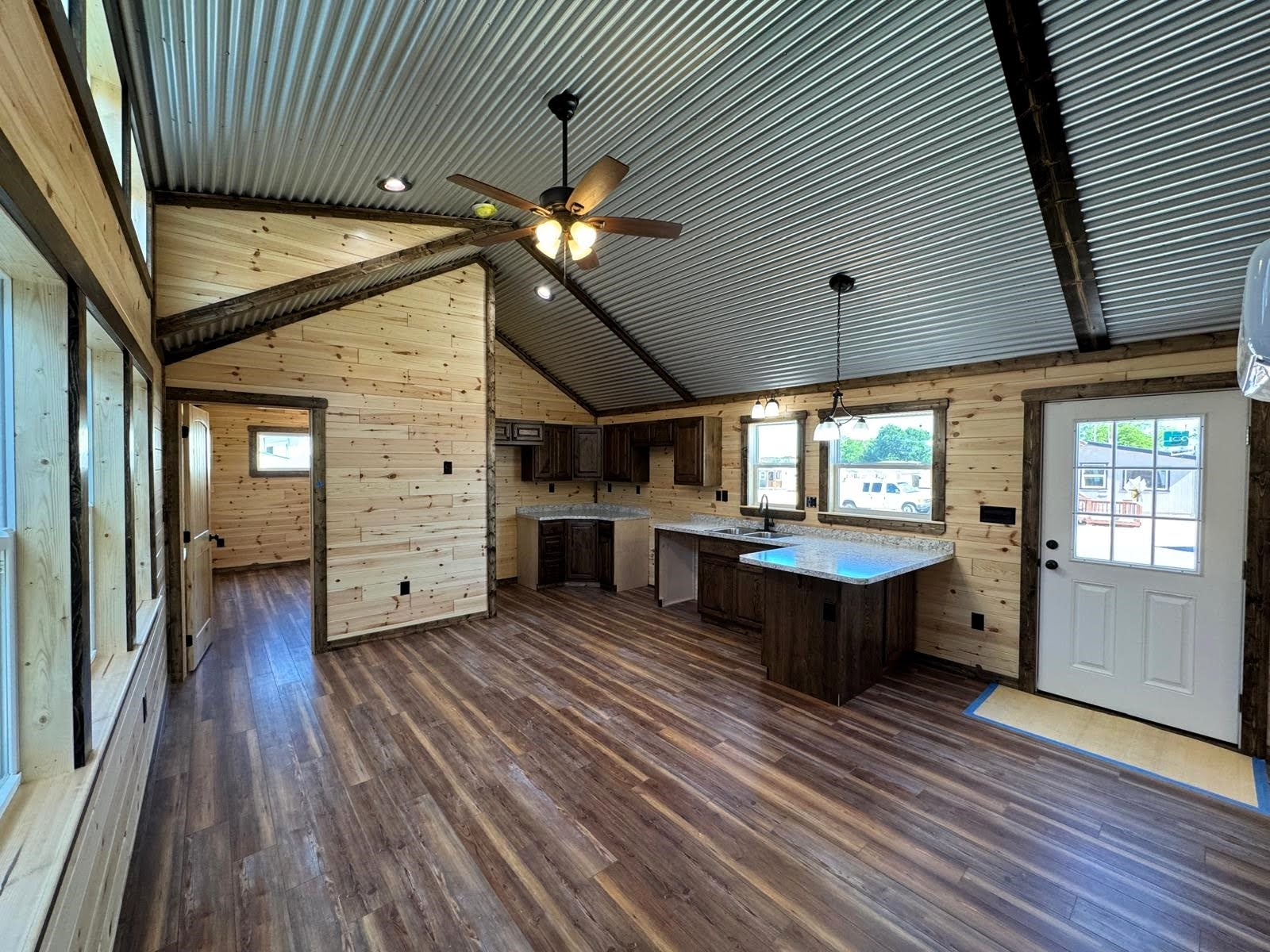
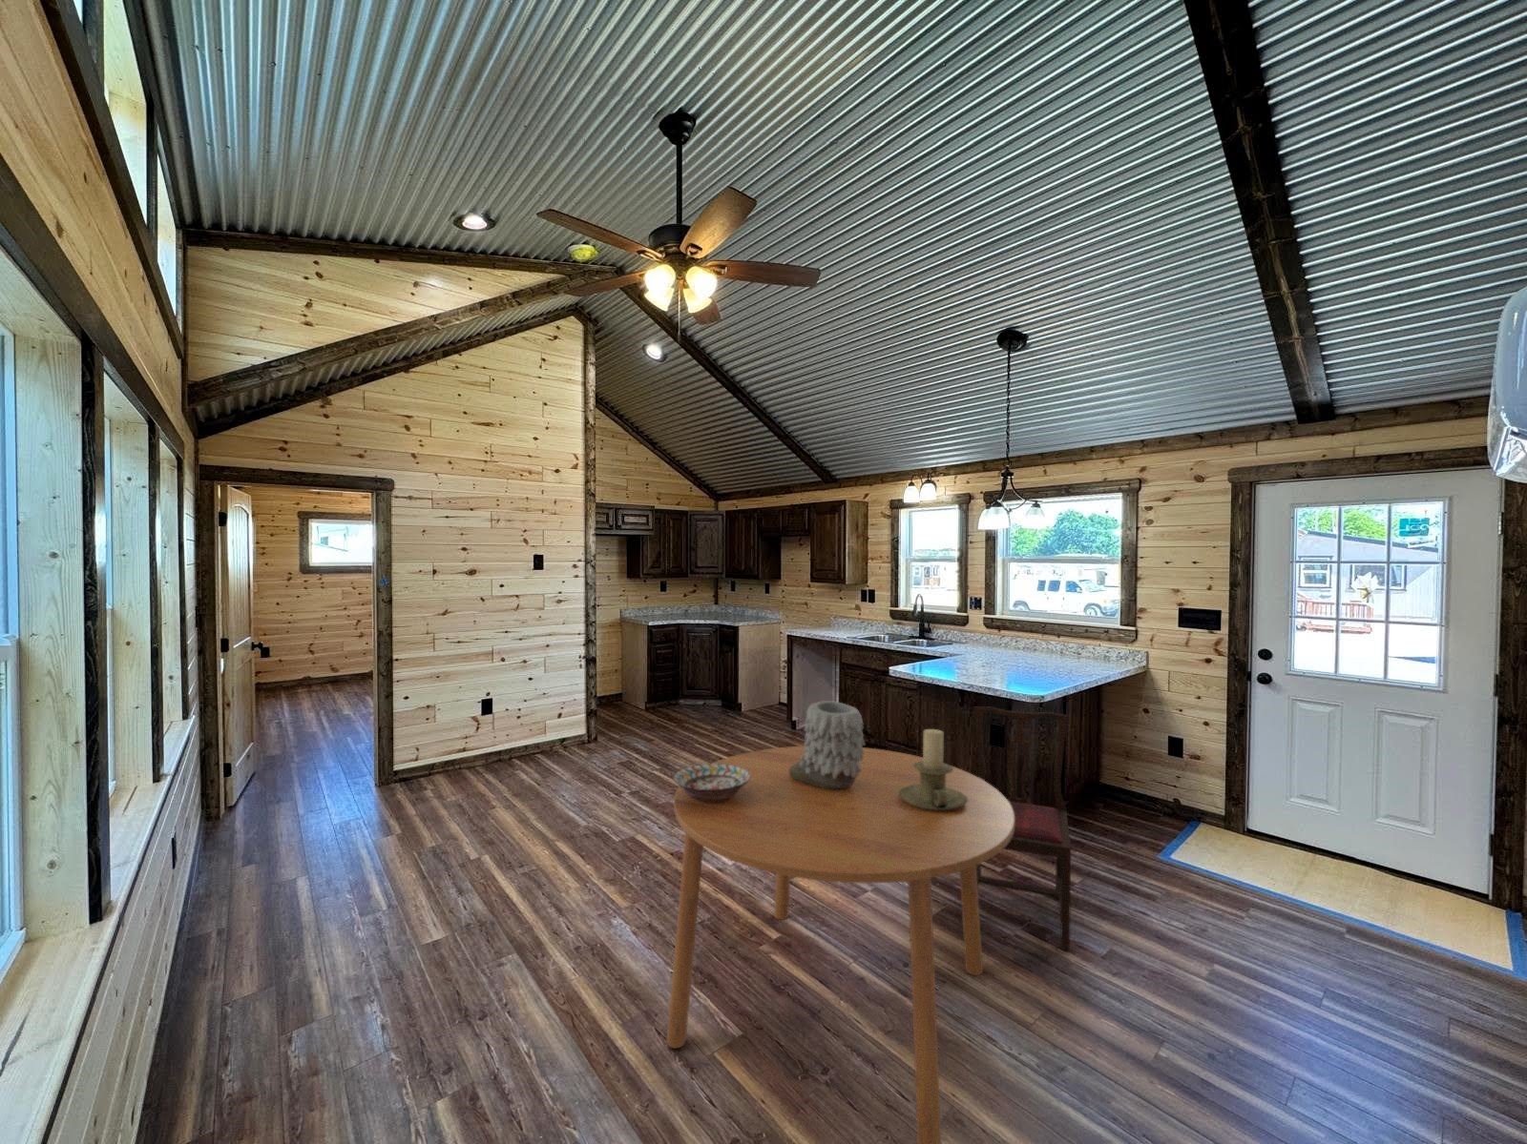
+ decorative bowl [672,763,751,802]
+ dining table [666,745,1015,1144]
+ dining chair [974,707,1071,952]
+ candle holder [899,728,968,810]
+ vase [789,699,866,790]
